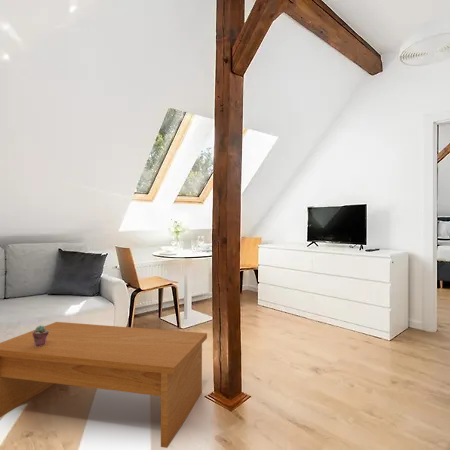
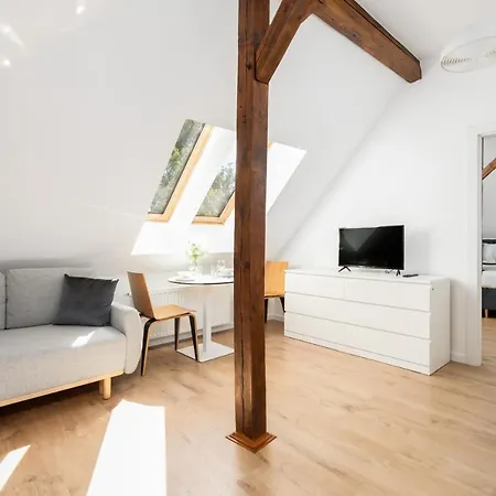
- potted succulent [32,324,49,347]
- coffee table [0,321,208,449]
